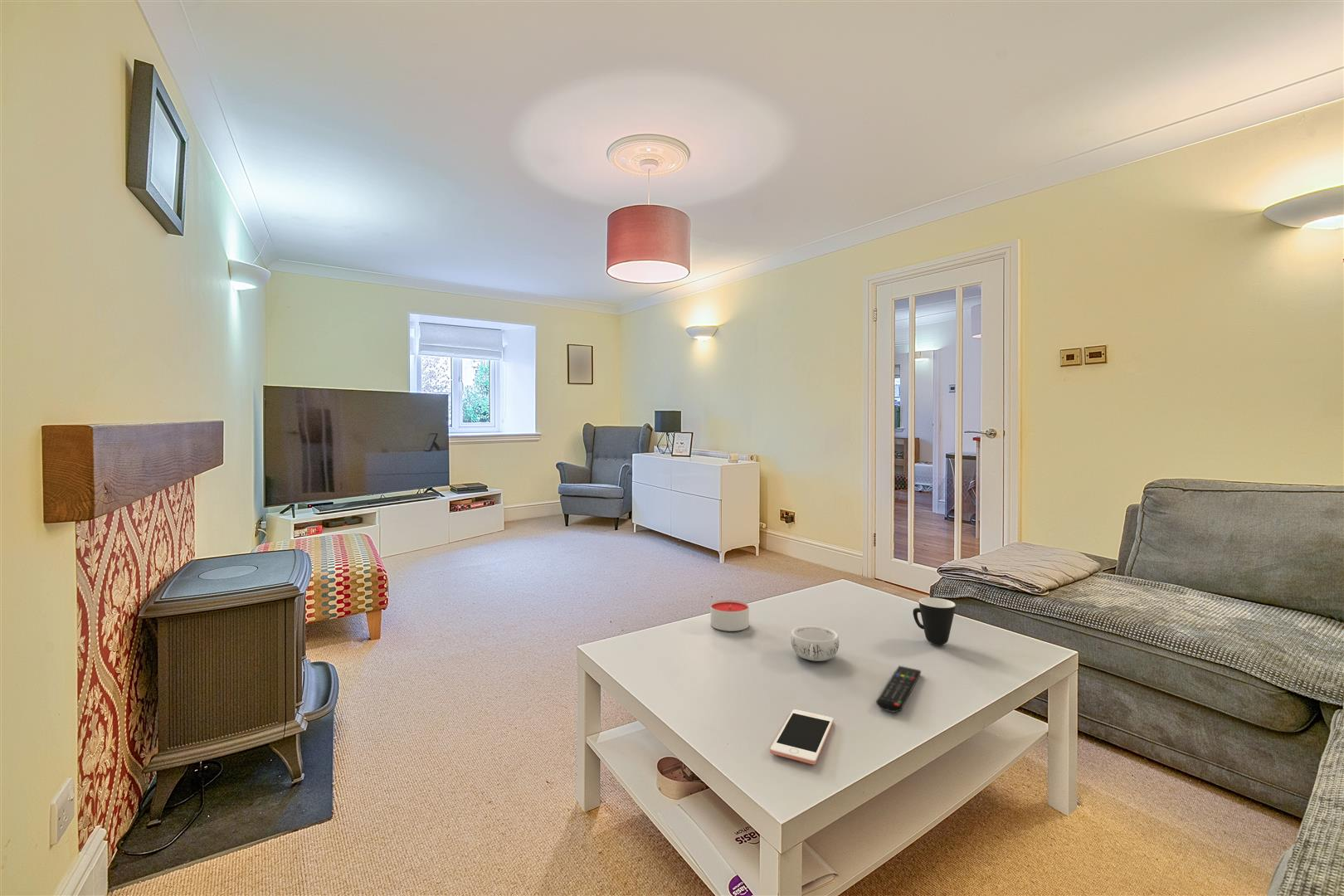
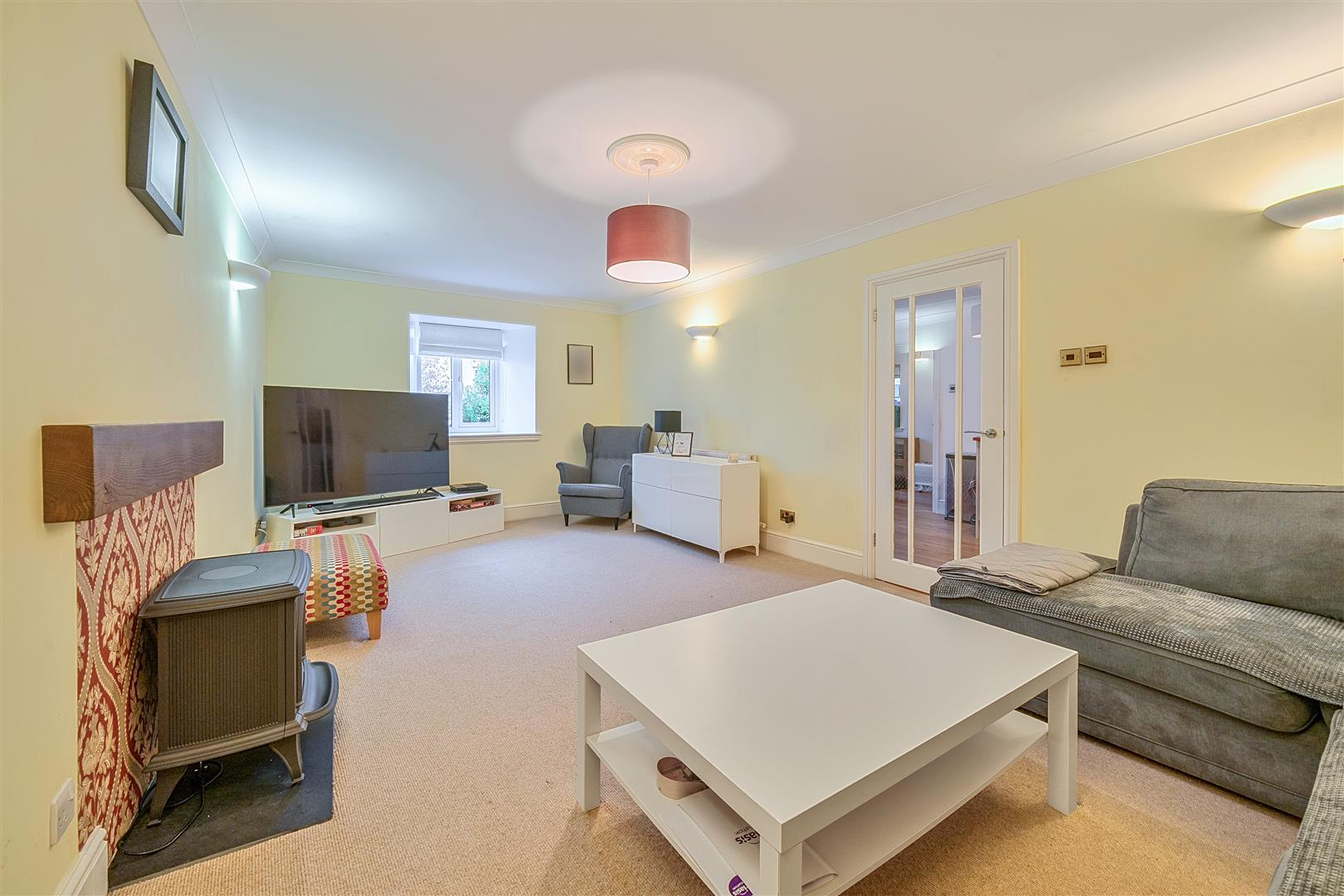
- cell phone [770,709,834,765]
- candle [709,599,750,632]
- decorative bowl [790,625,840,662]
- mug [912,597,957,645]
- remote control [875,665,922,713]
